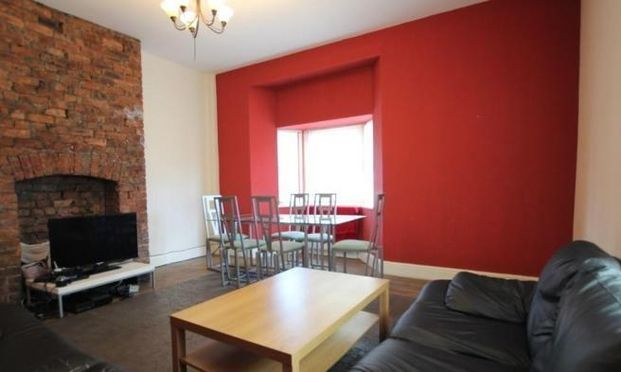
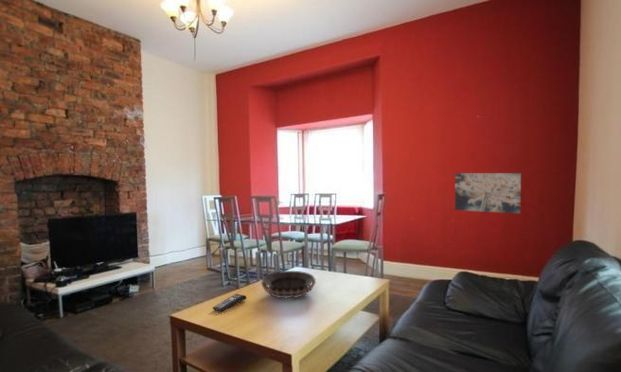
+ remote control [212,293,247,313]
+ wall art [454,172,522,214]
+ decorative bowl [260,270,317,300]
